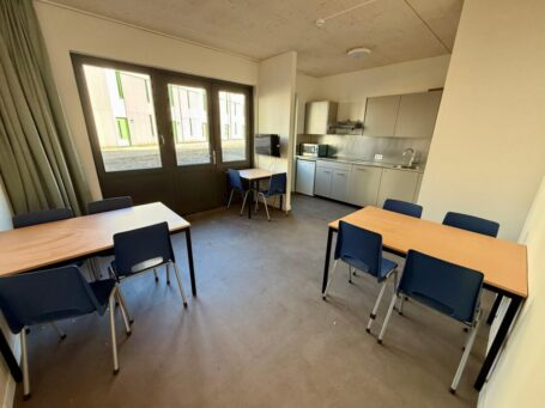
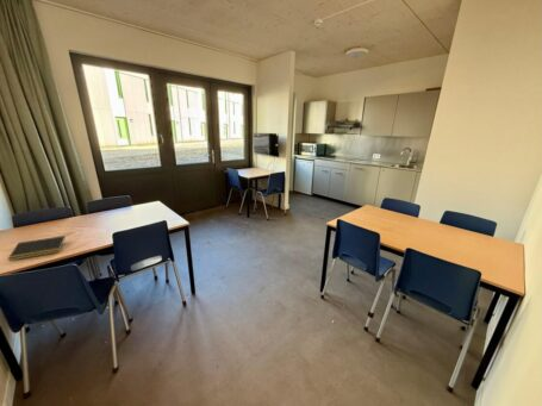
+ notepad [7,235,67,262]
